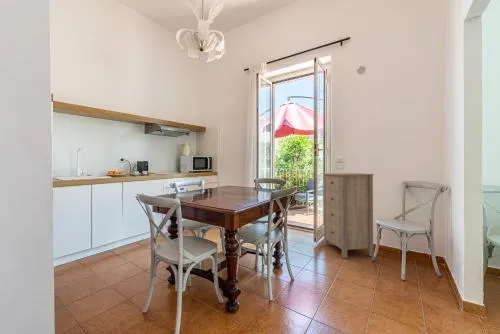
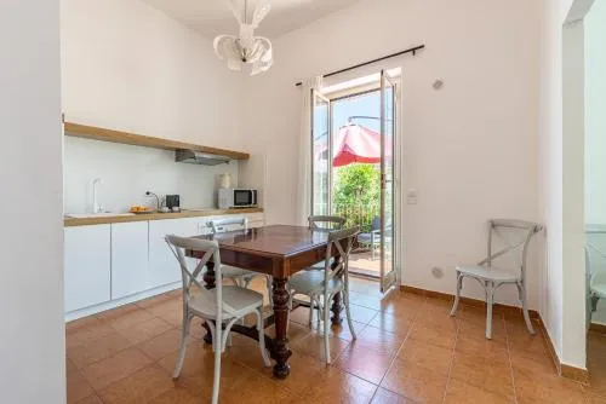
- storage cabinet [321,172,375,259]
